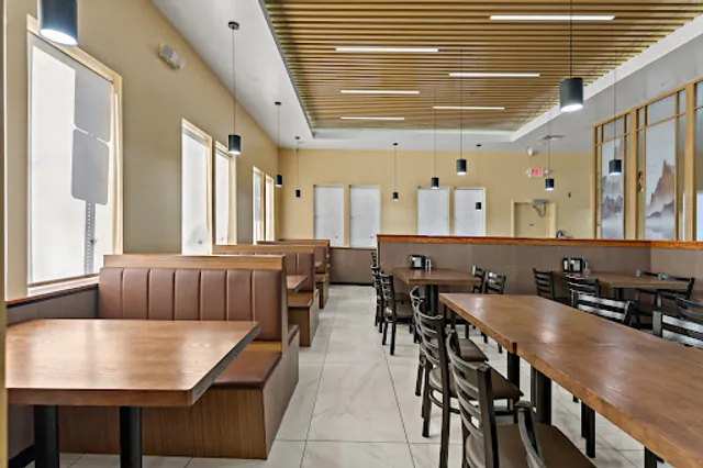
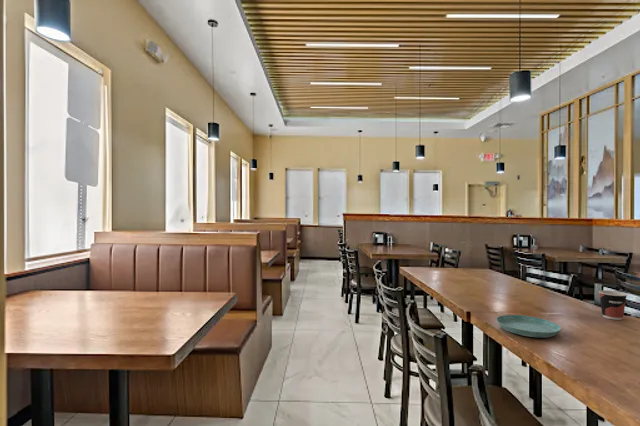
+ cup [598,289,628,321]
+ saucer [496,314,562,339]
